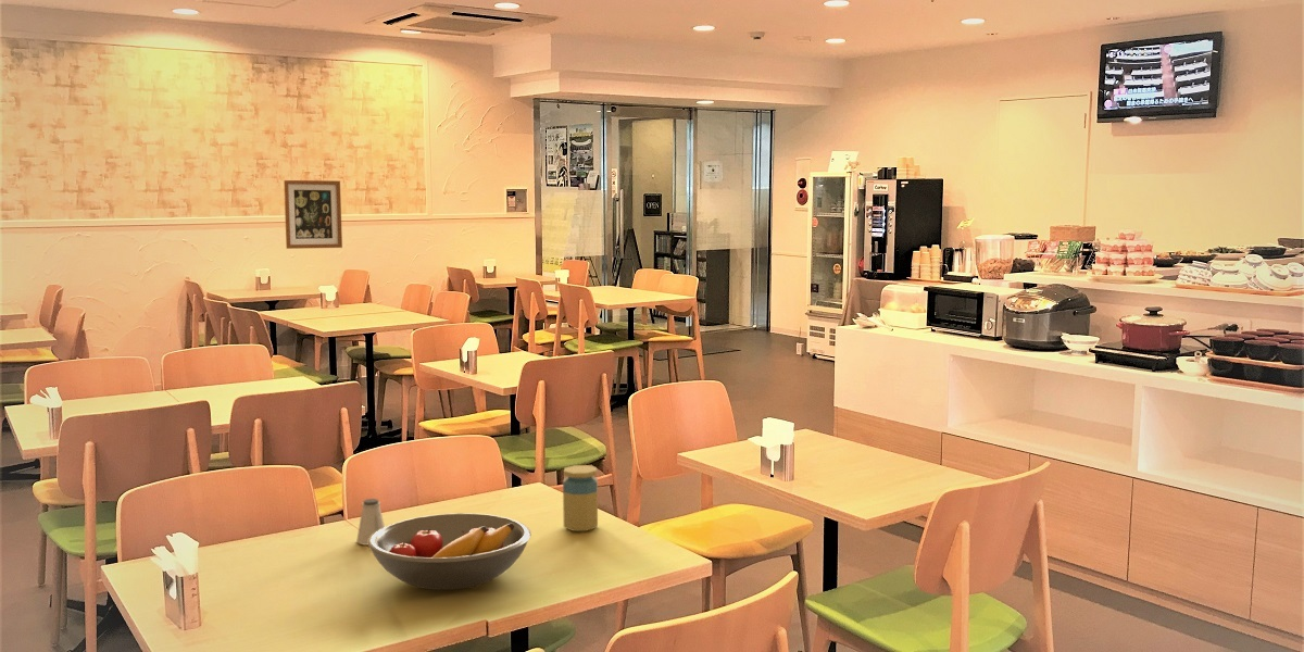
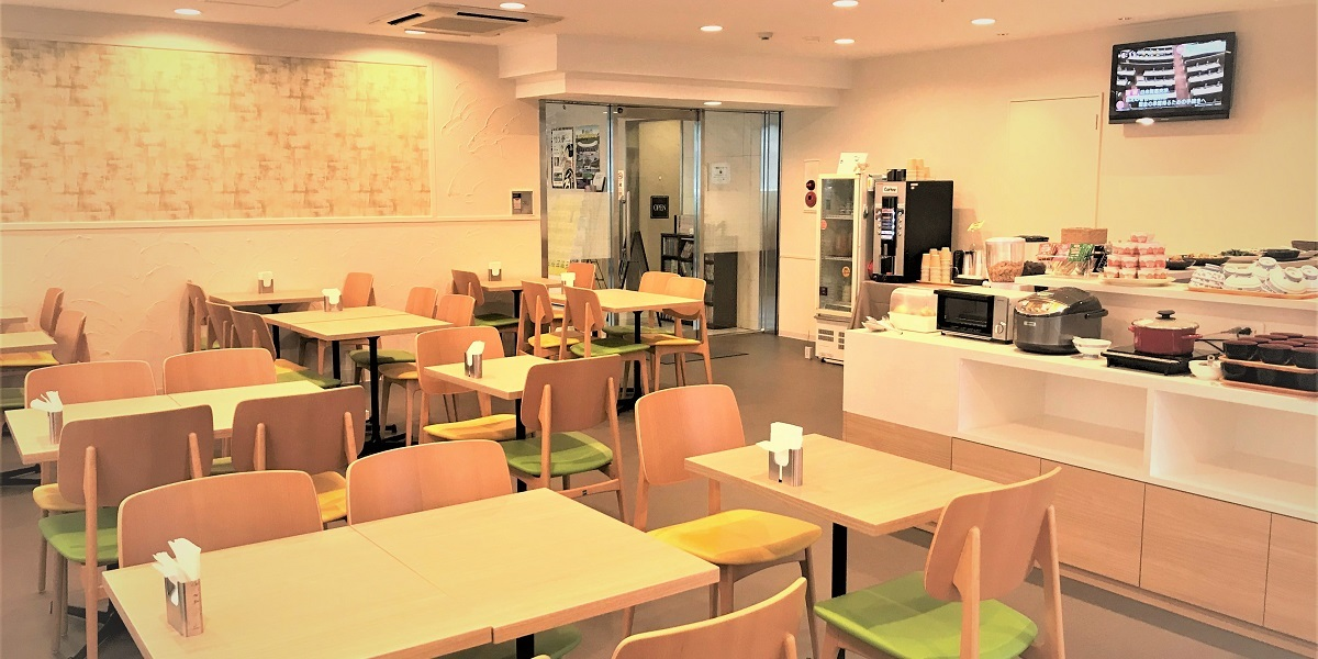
- jar [562,464,599,532]
- fruit bowl [367,512,532,591]
- wall art [283,179,343,250]
- saltshaker [355,498,386,546]
